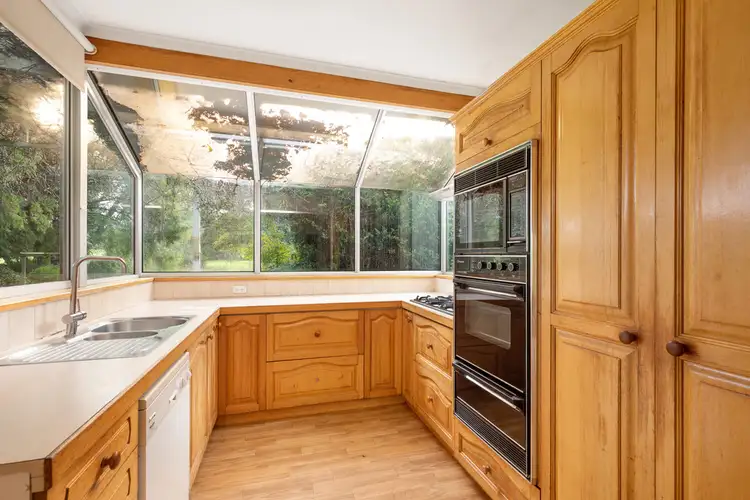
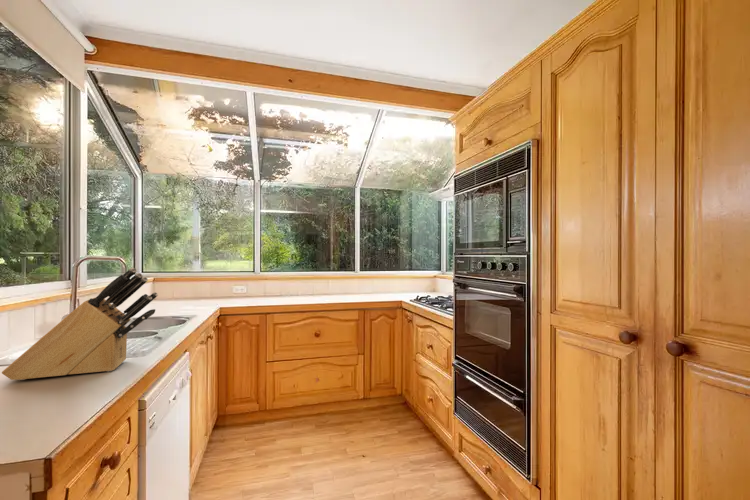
+ knife block [1,267,159,381]
